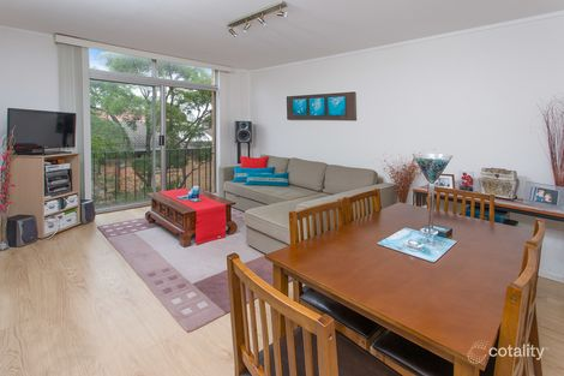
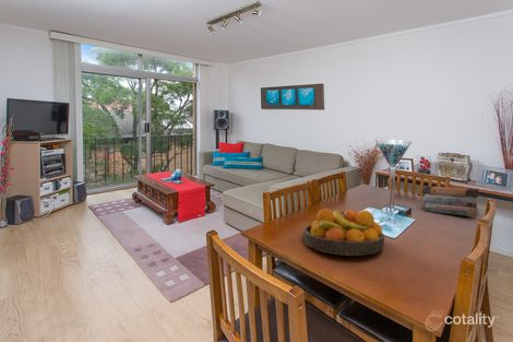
+ book stack [421,185,480,217]
+ fruit bowl [302,208,385,257]
